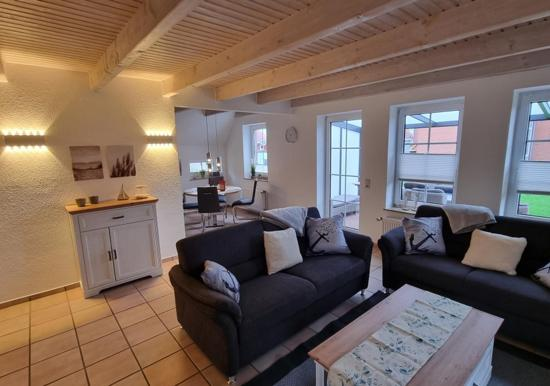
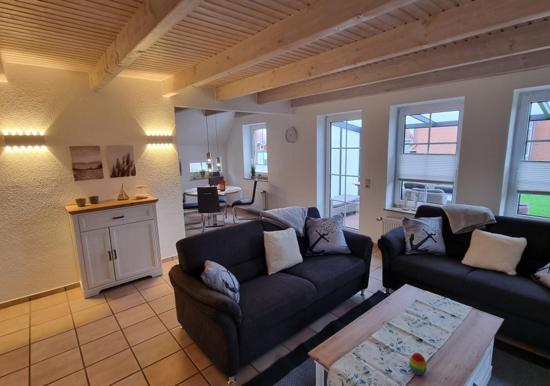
+ decorative egg [408,352,428,376]
